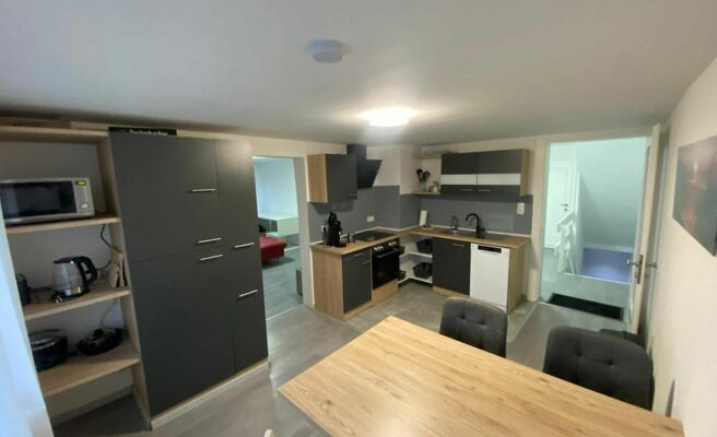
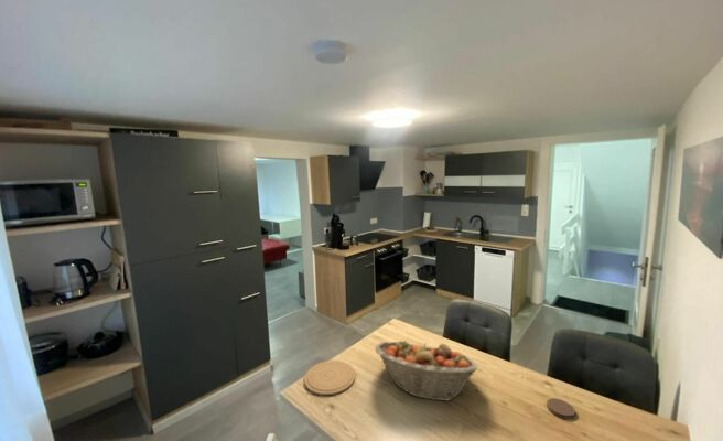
+ plate [303,359,357,396]
+ fruit basket [374,340,478,402]
+ coaster [546,397,576,420]
